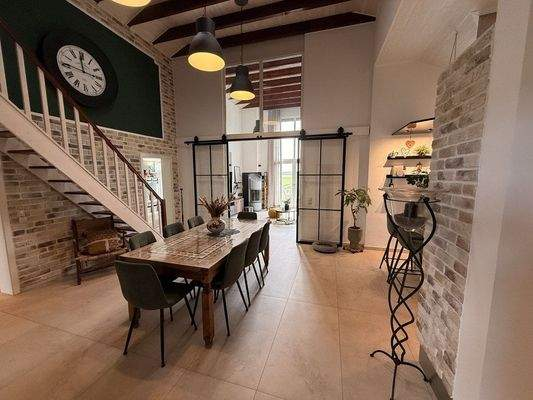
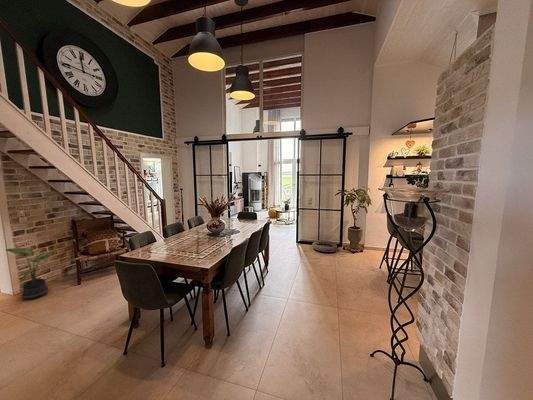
+ potted plant [5,247,55,301]
